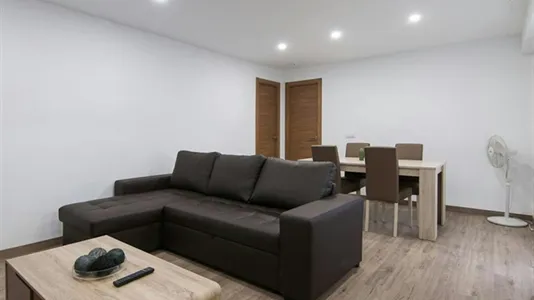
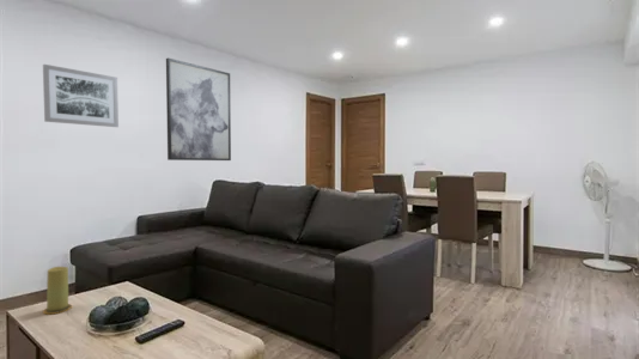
+ candle [42,266,73,315]
+ wall art [42,63,120,128]
+ wall art [165,56,232,162]
